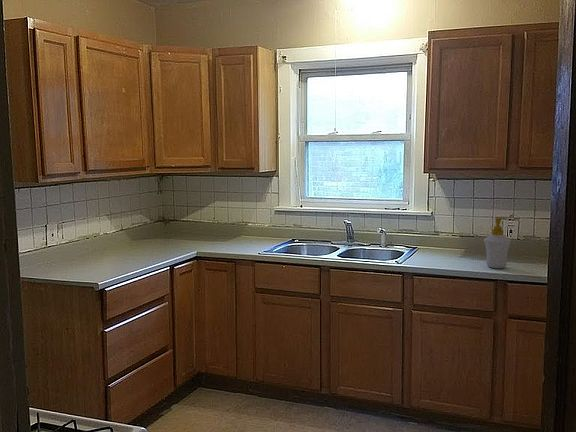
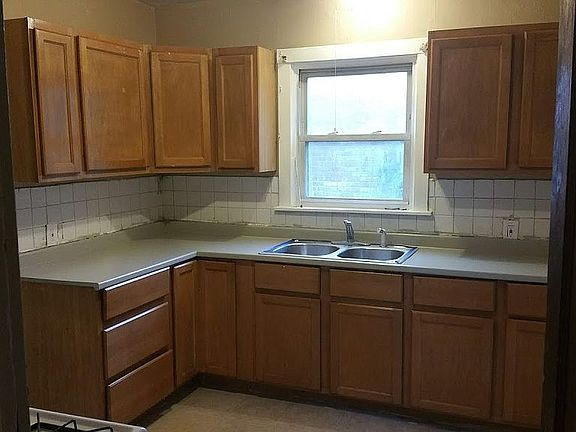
- soap bottle [483,216,512,269]
